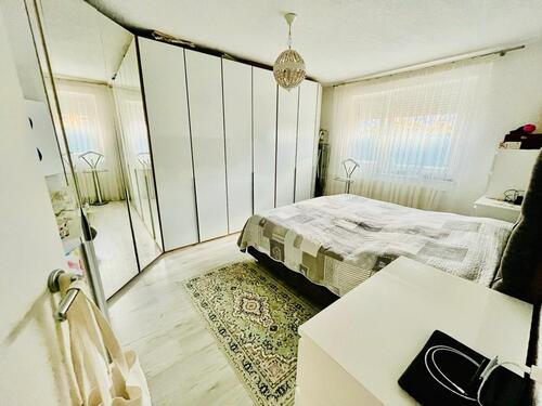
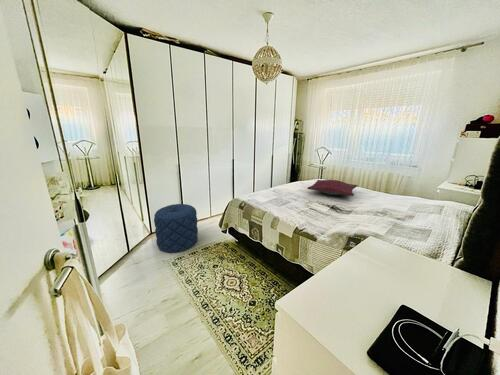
+ pouf [153,203,199,253]
+ pillow [307,179,358,197]
